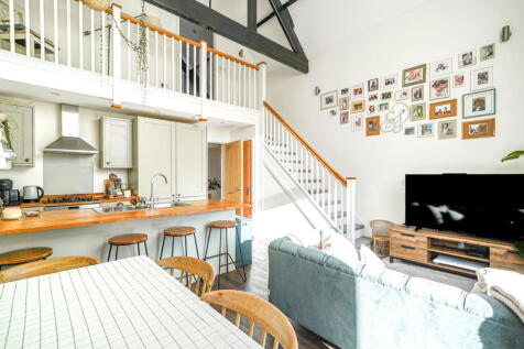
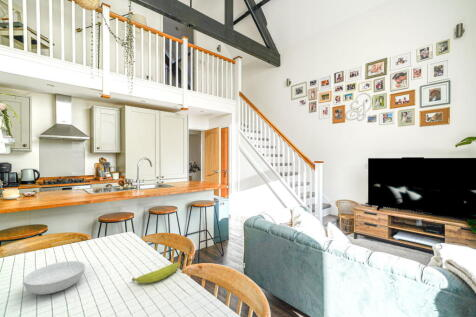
+ serving bowl [22,260,86,295]
+ fruit [131,261,180,284]
